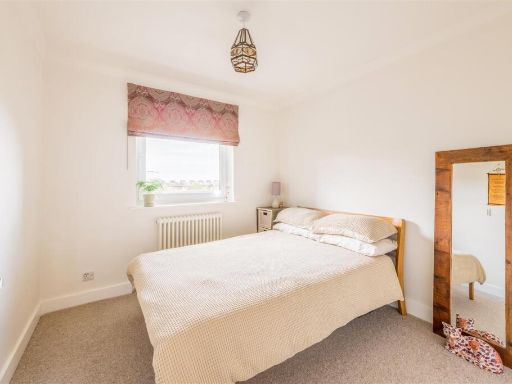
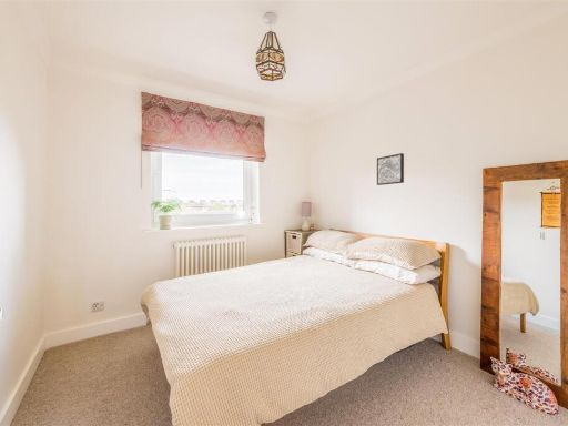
+ wall art [376,152,405,186]
